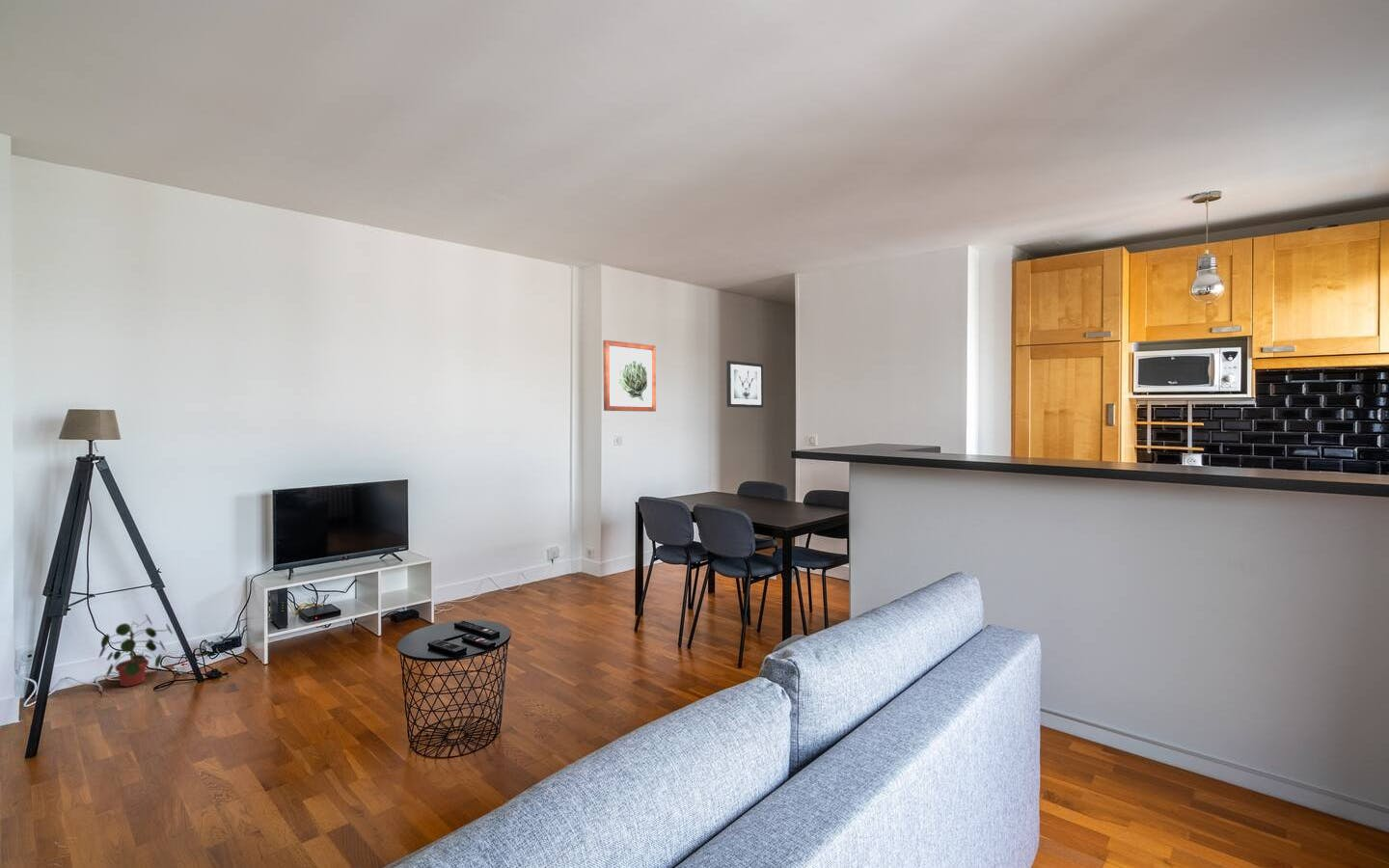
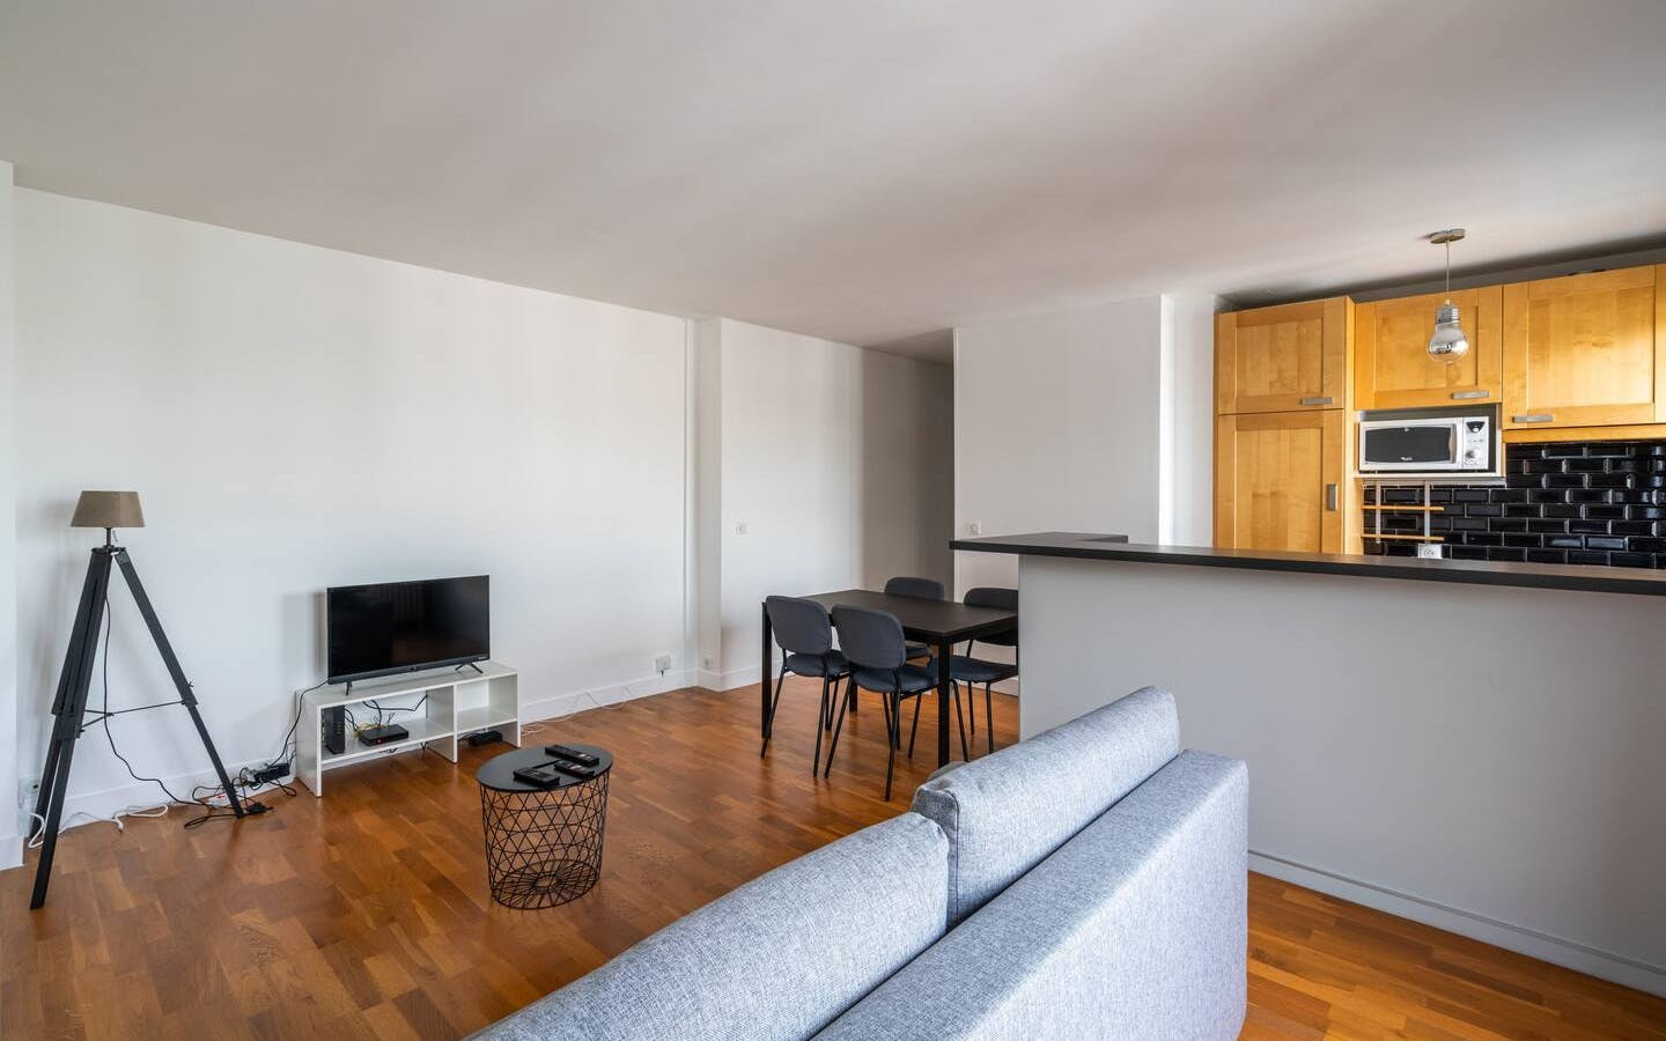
- wall art [725,360,764,409]
- potted plant [97,613,174,688]
- wall art [602,339,657,413]
